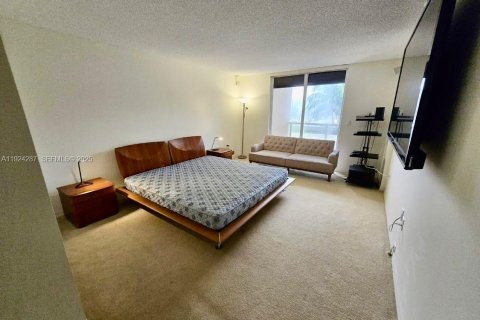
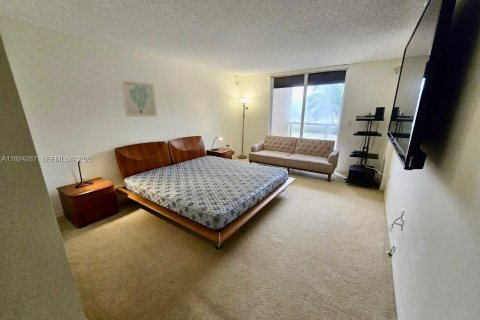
+ wall art [120,78,158,117]
